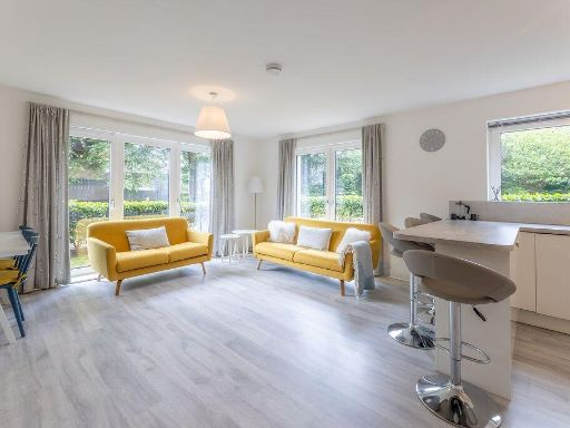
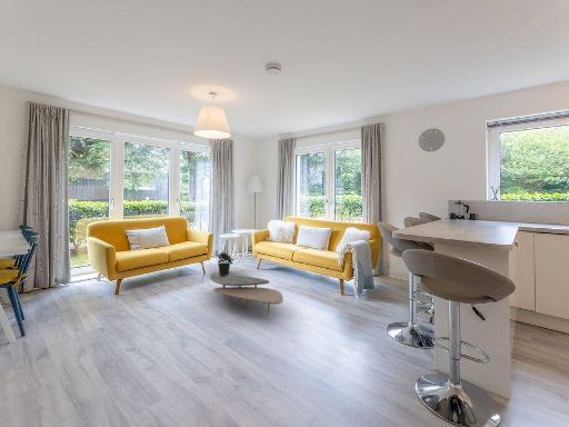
+ coffee table [209,271,284,315]
+ potted plant [217,250,236,274]
